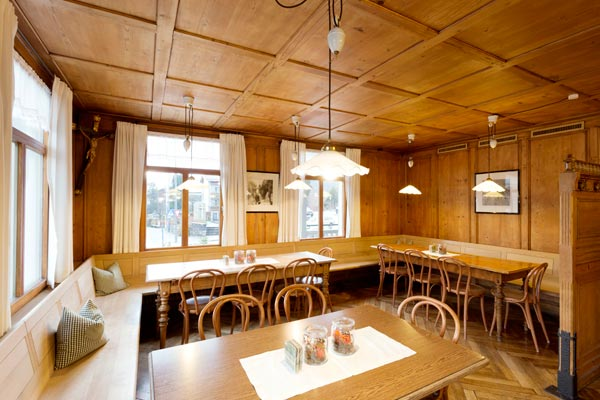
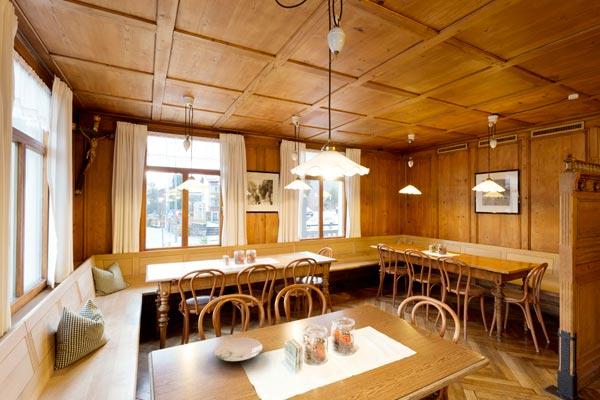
+ plate [213,337,264,363]
